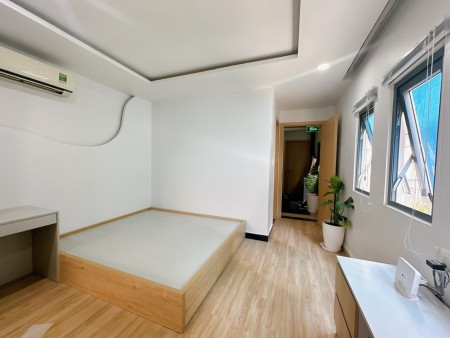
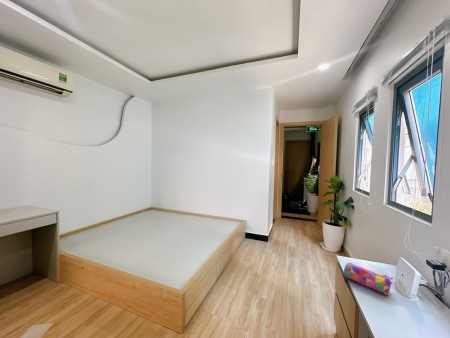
+ pencil case [343,262,394,296]
